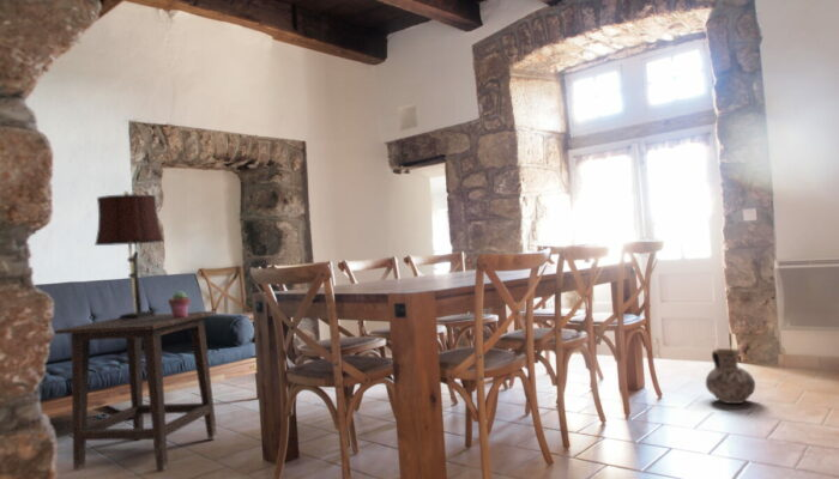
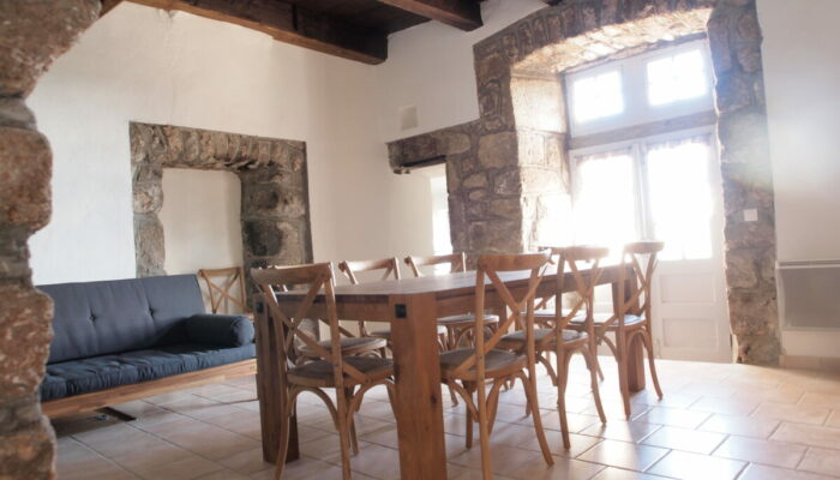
- side table [54,310,218,472]
- ceramic jug [705,347,756,405]
- table lamp [93,189,165,321]
- potted succulent [168,290,192,319]
